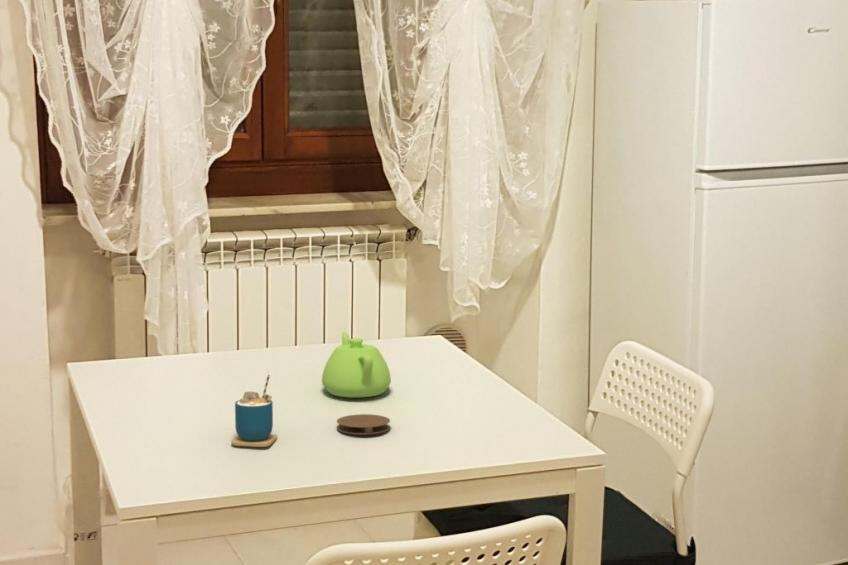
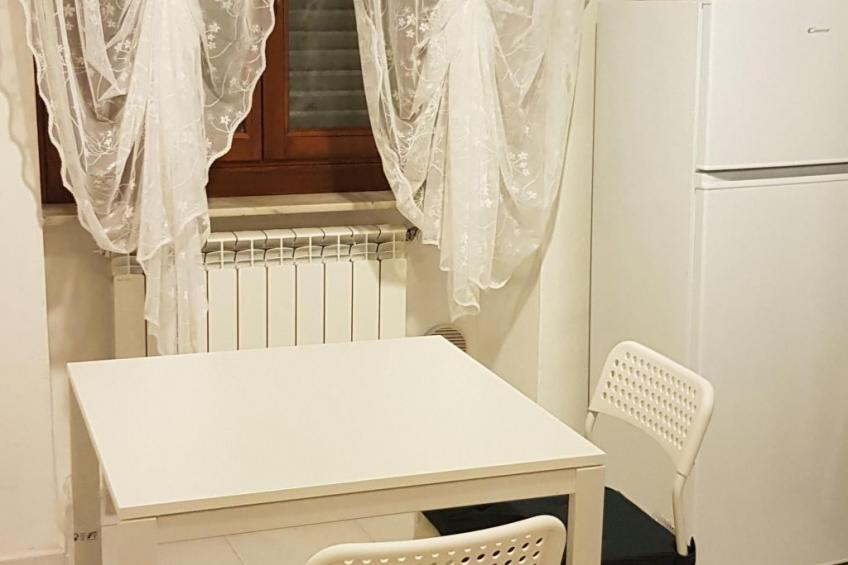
- teapot [321,331,392,398]
- cup [230,374,278,448]
- coaster [336,413,391,436]
